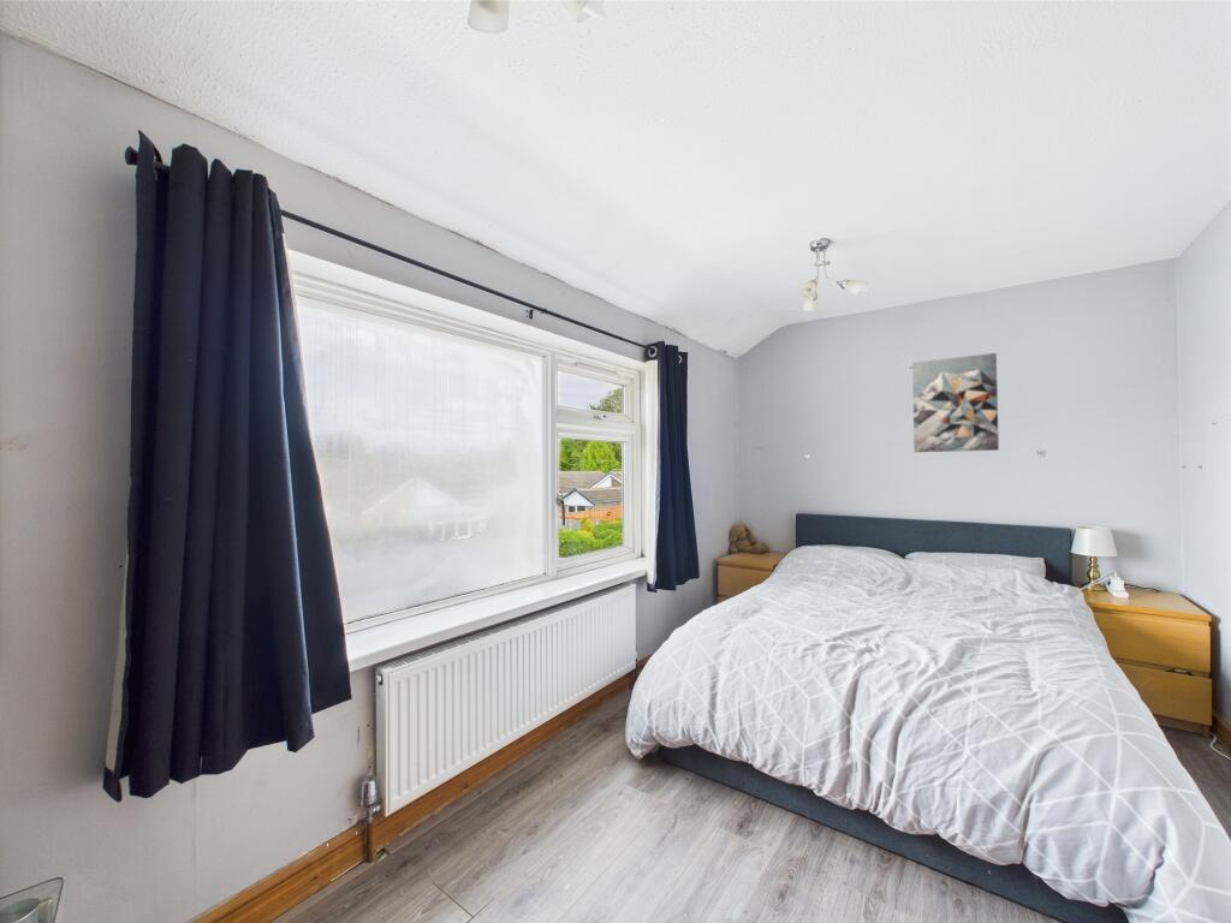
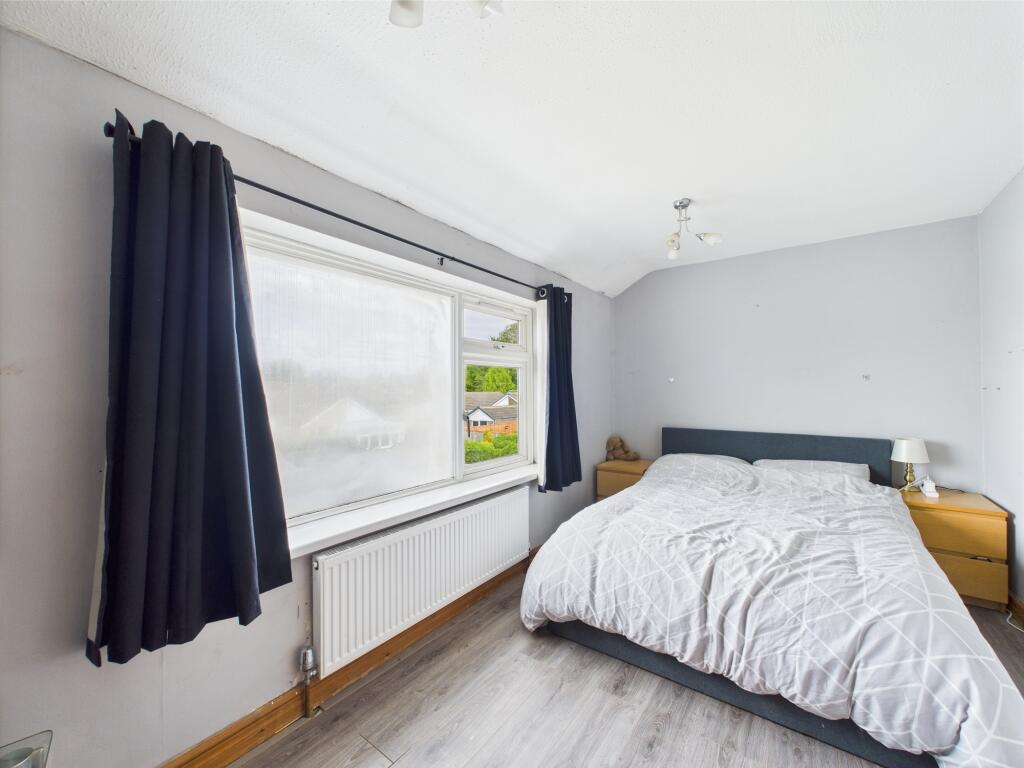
- wall art [911,352,1000,453]
